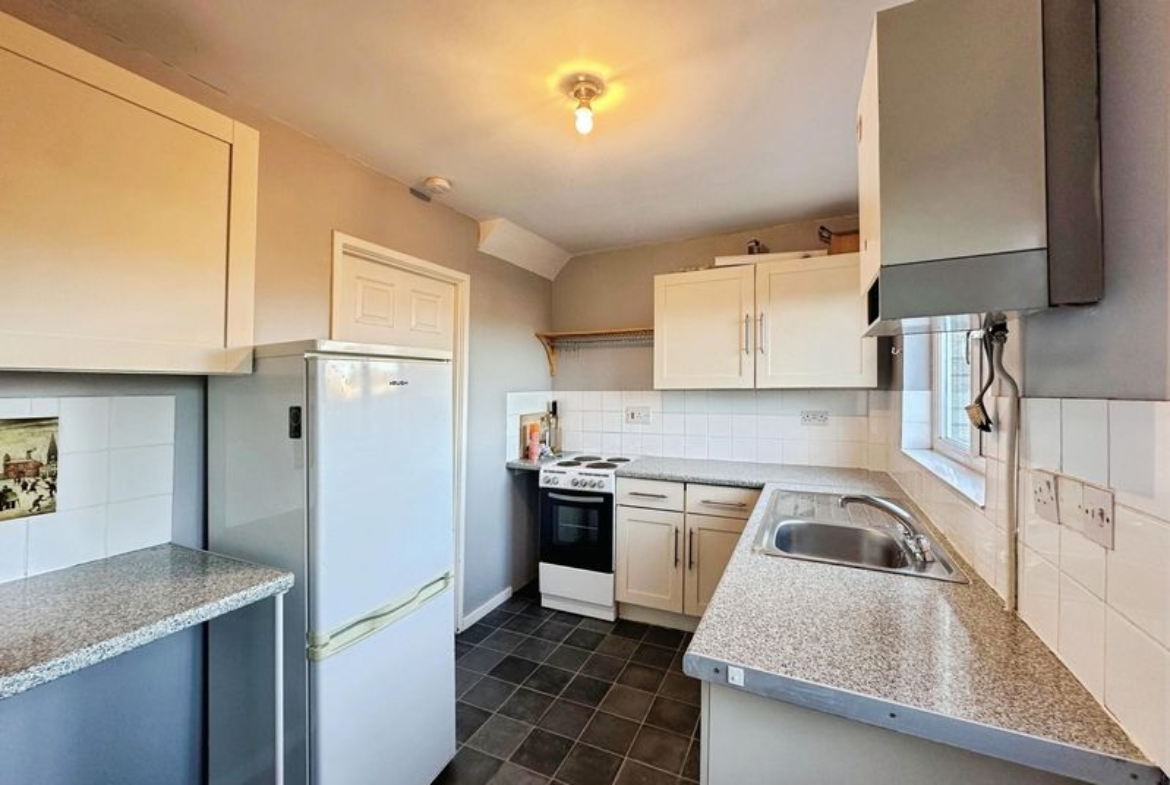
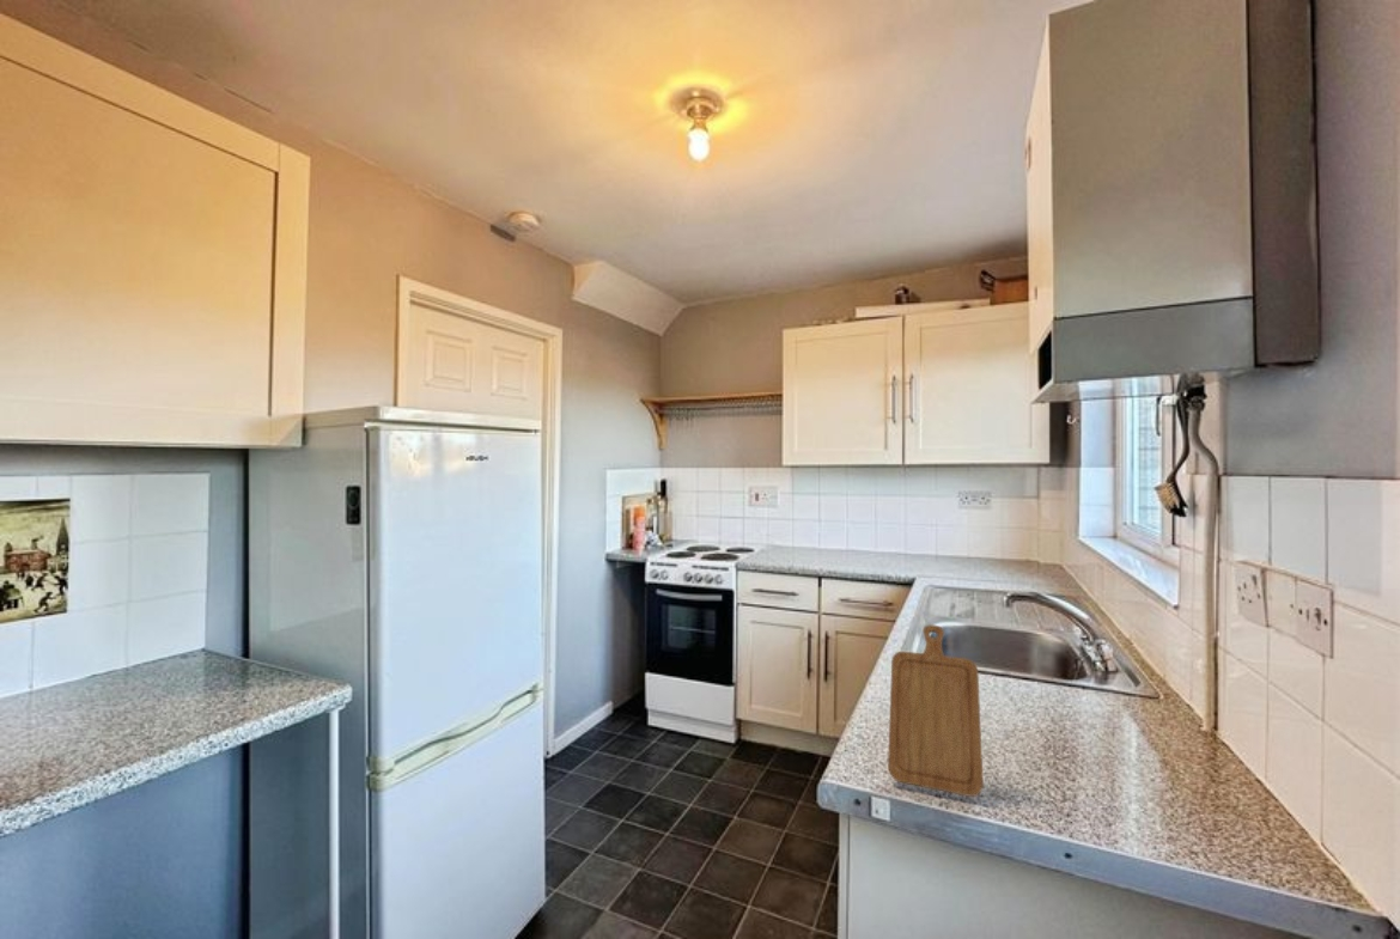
+ chopping board [887,624,985,798]
